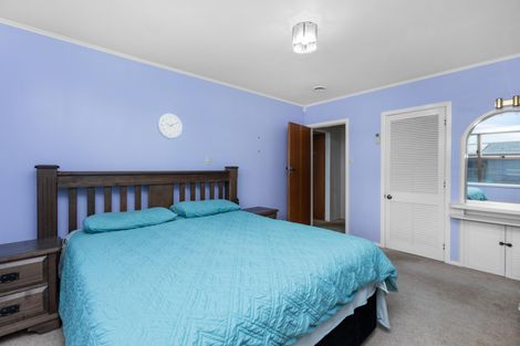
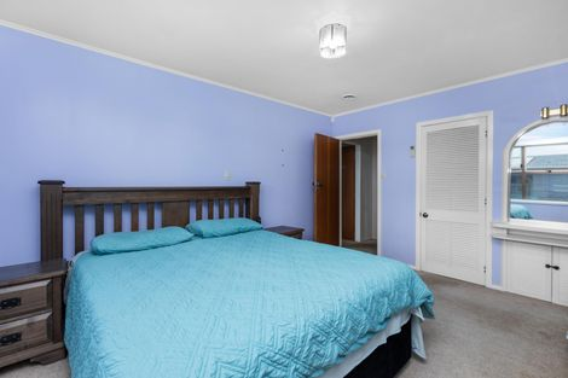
- wall clock [156,113,184,140]
